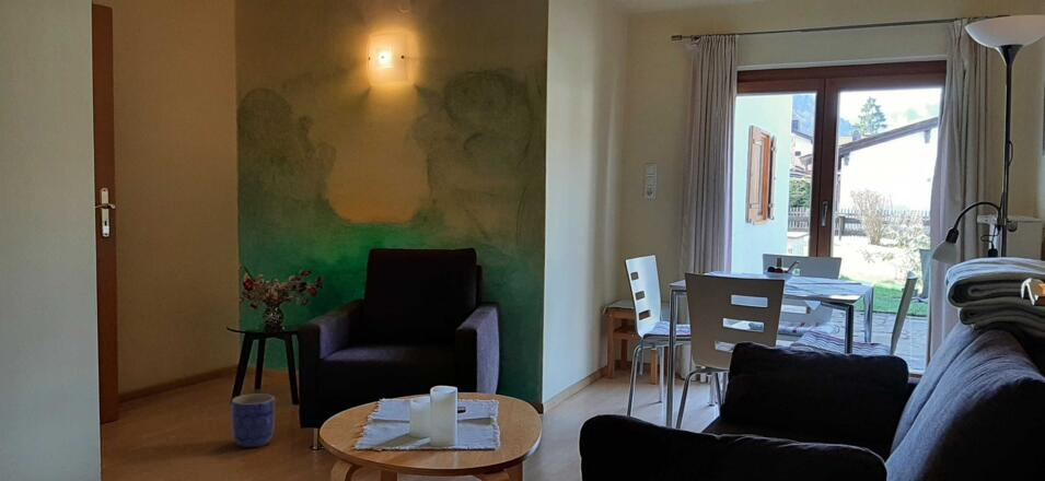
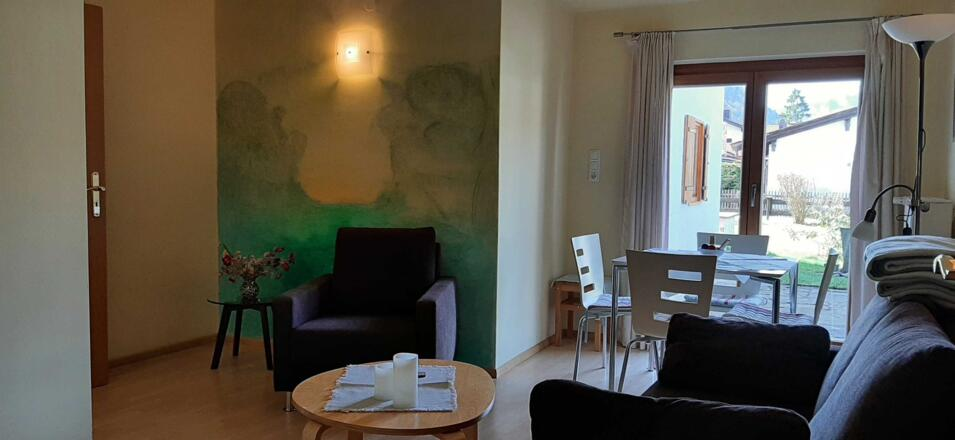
- planter [231,392,276,448]
